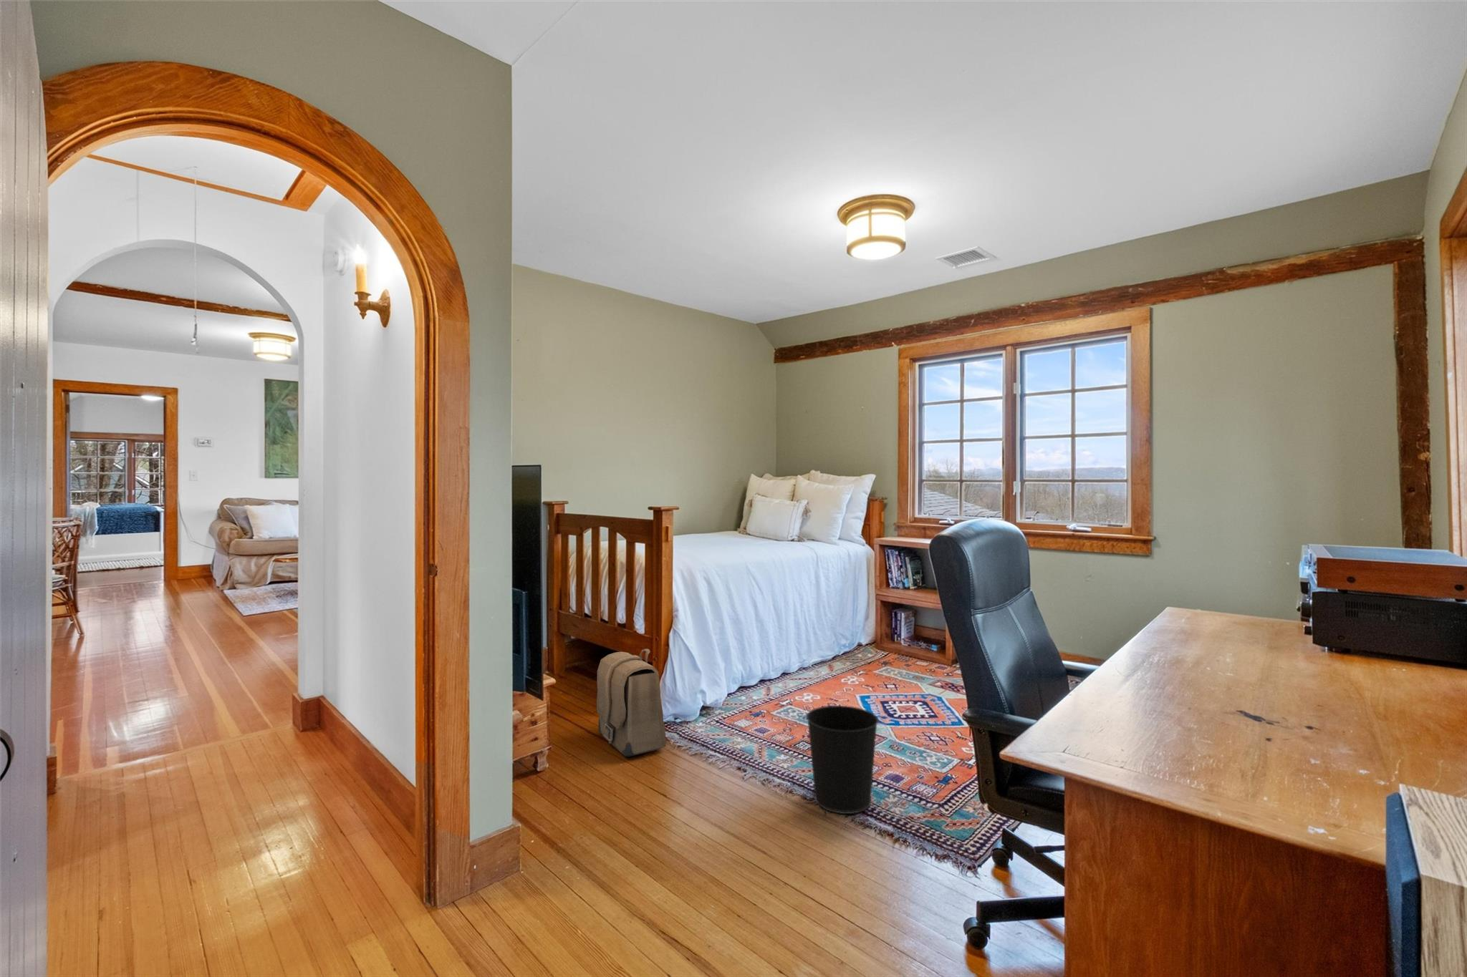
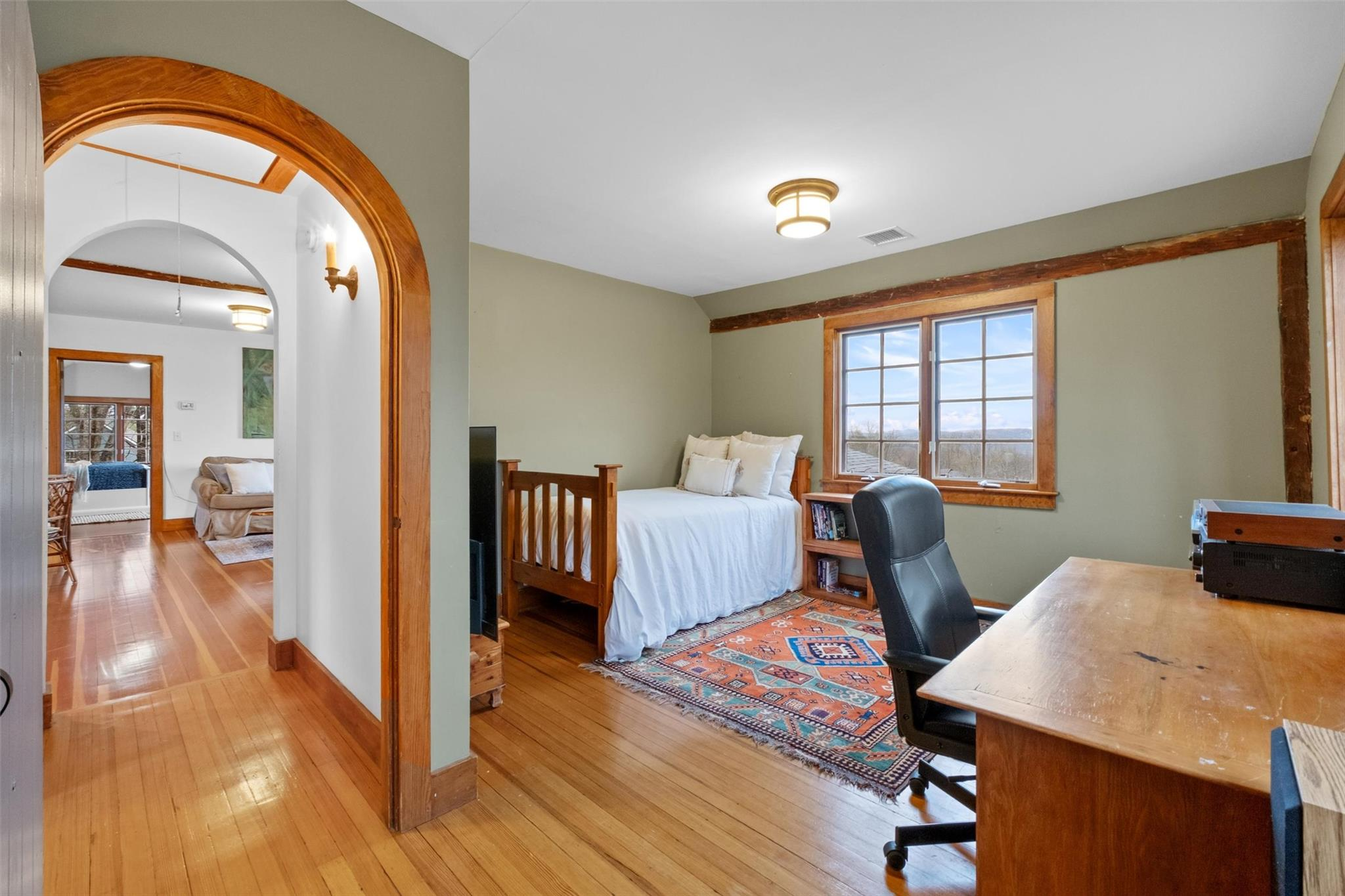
- wastebasket [805,705,879,815]
- backpack [596,649,666,757]
